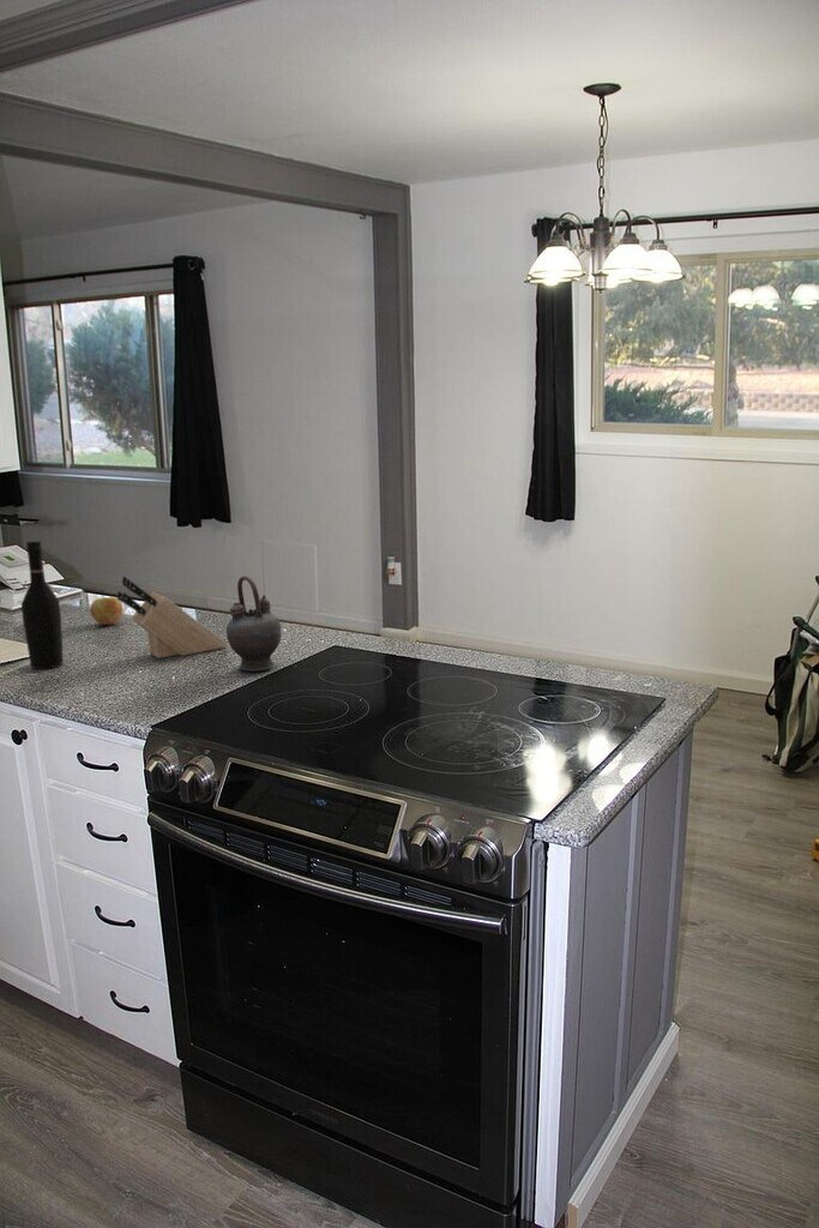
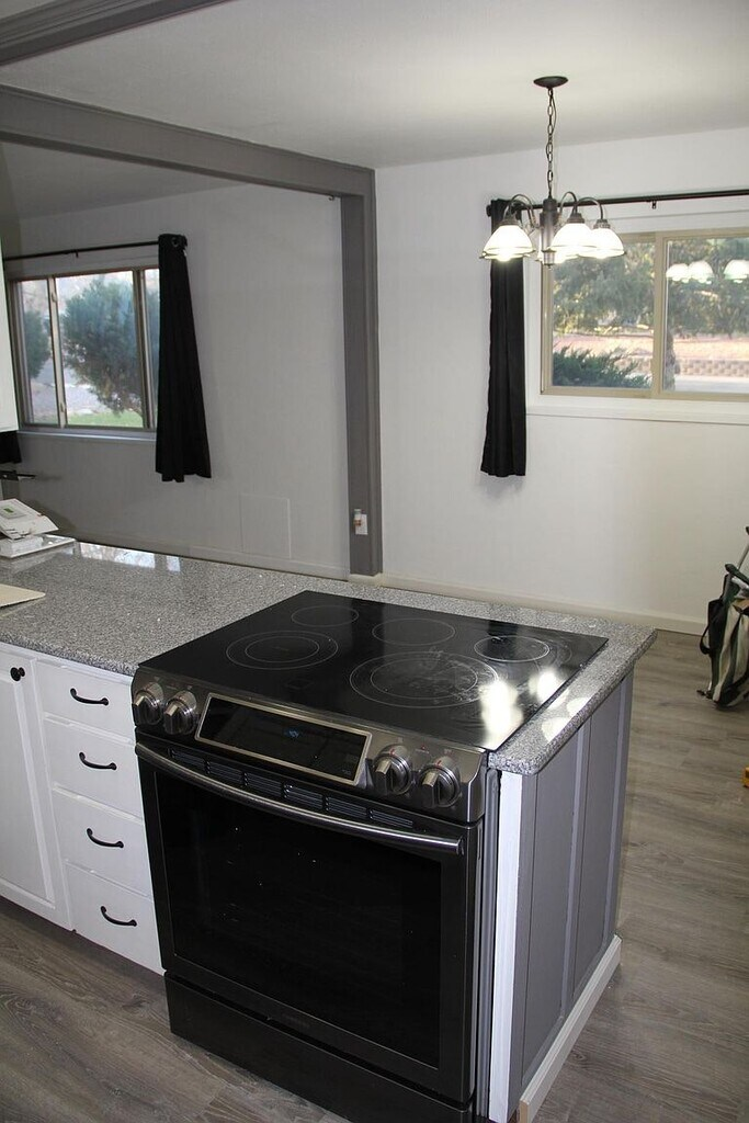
- teapot [225,574,282,672]
- knife block [116,574,228,660]
- apple [89,596,124,626]
- wine bottle [20,540,65,670]
